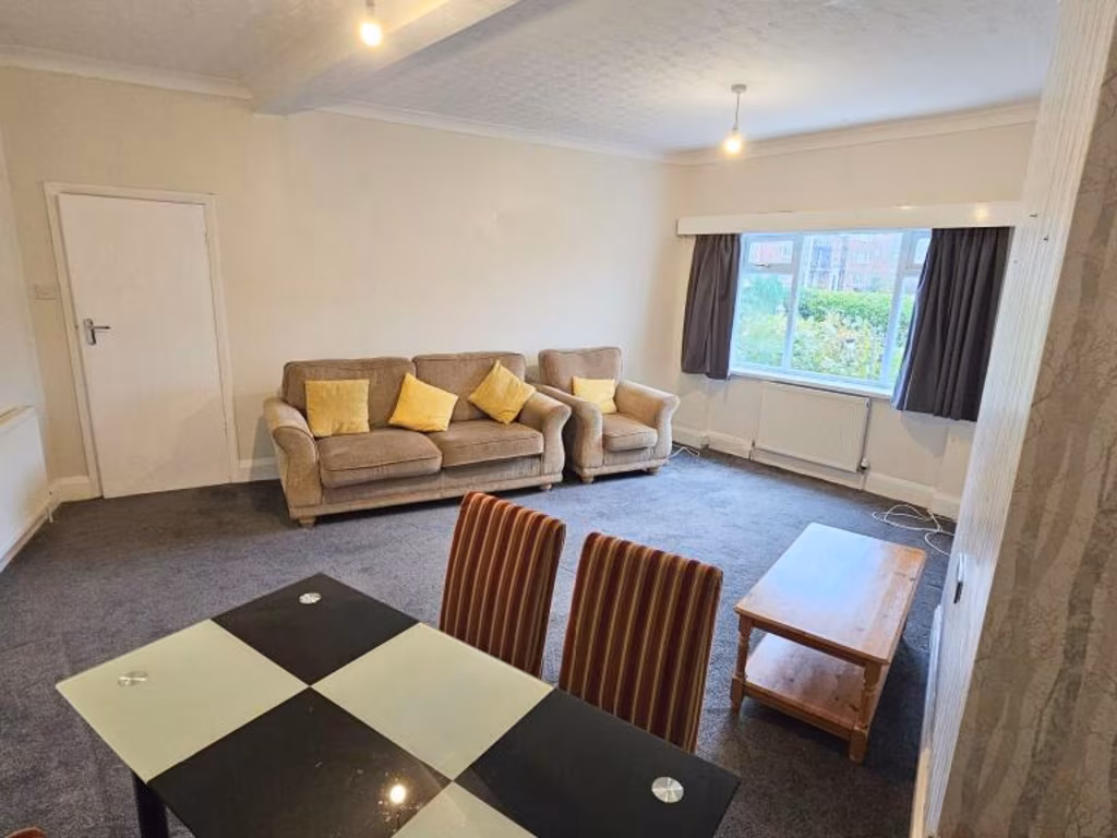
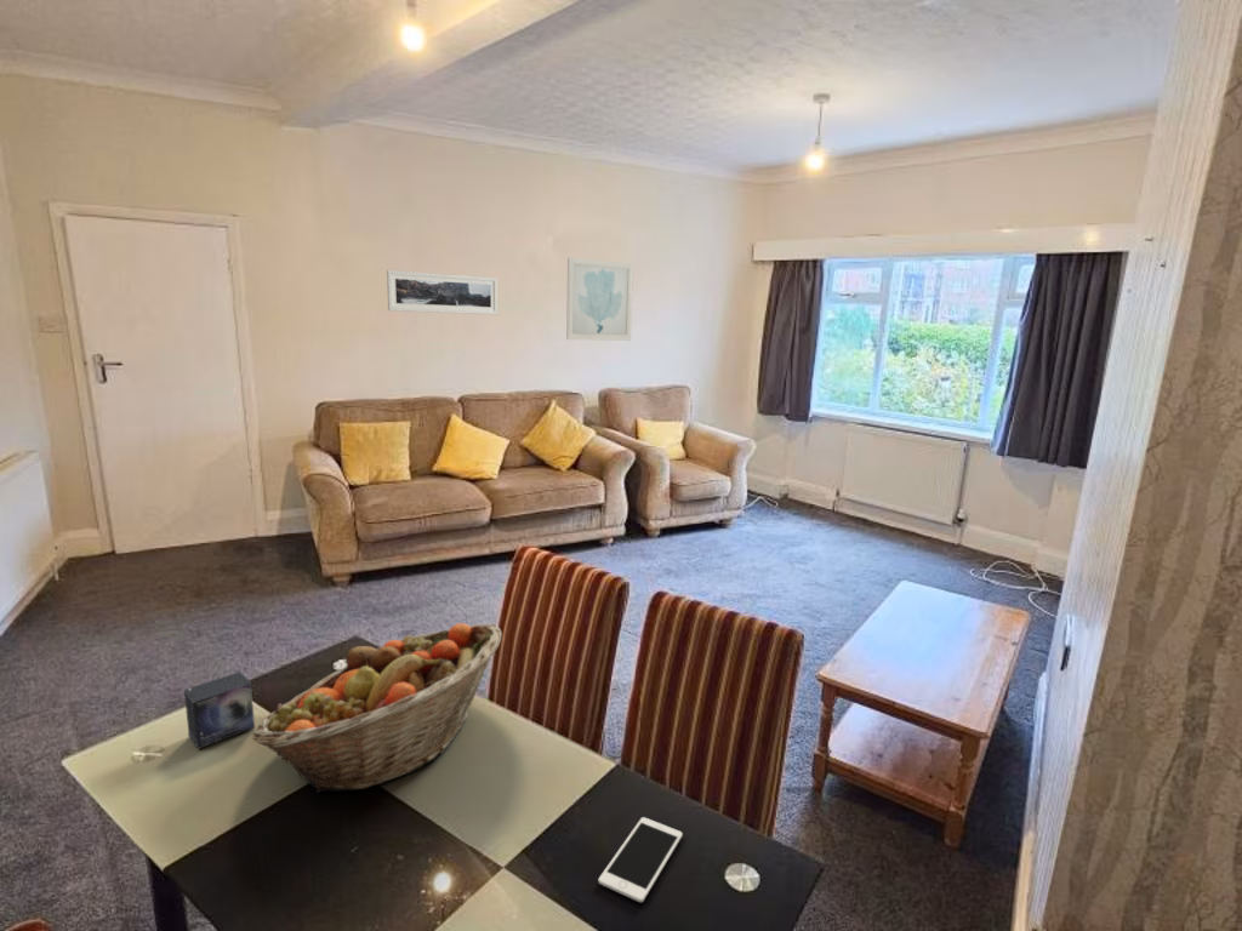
+ small box [183,670,256,750]
+ wall art [565,257,634,342]
+ fruit basket [250,622,503,794]
+ cell phone [597,816,684,903]
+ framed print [386,269,498,315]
